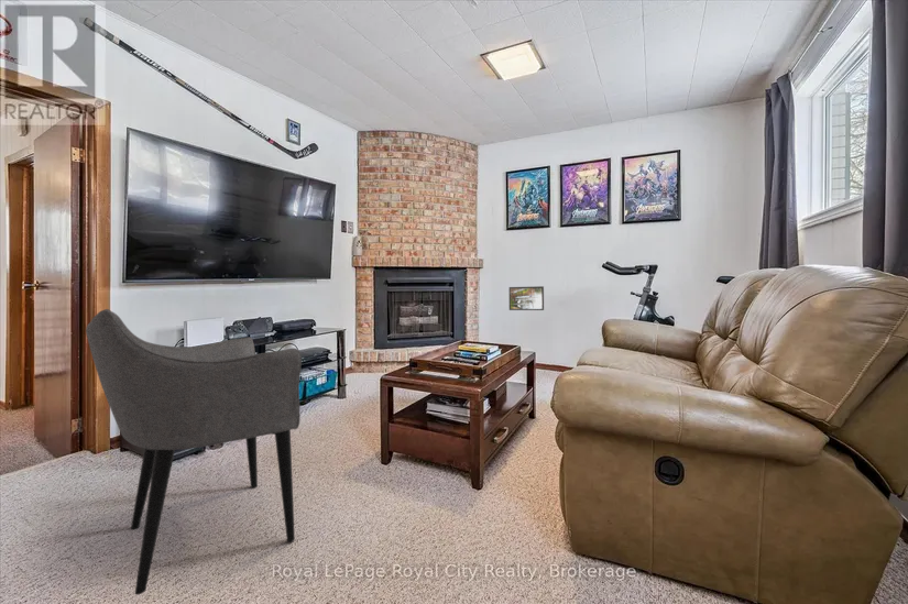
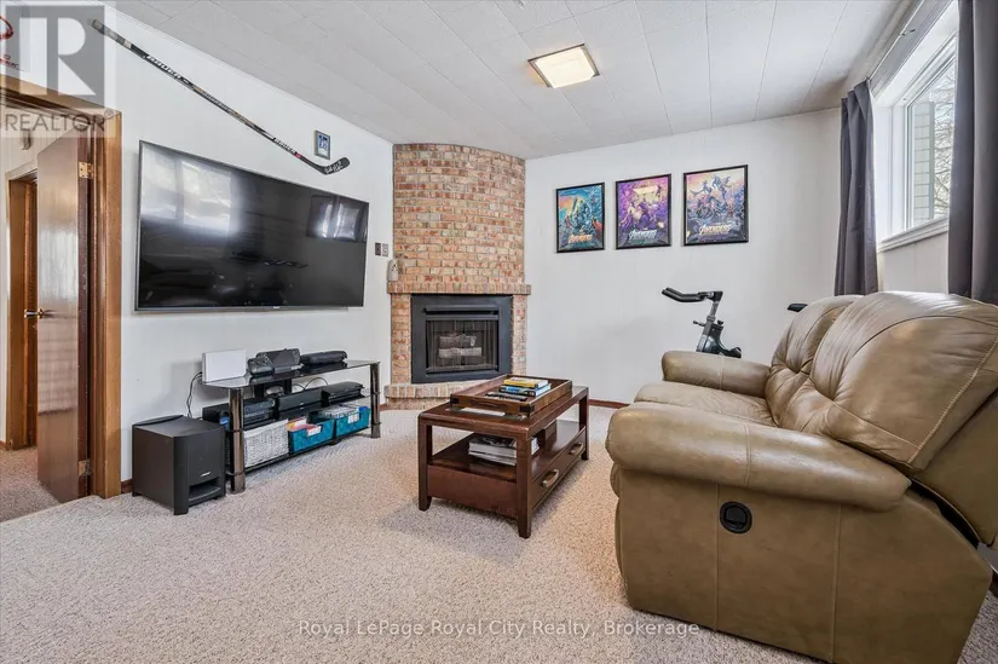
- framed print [508,285,545,311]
- armchair [85,308,303,595]
